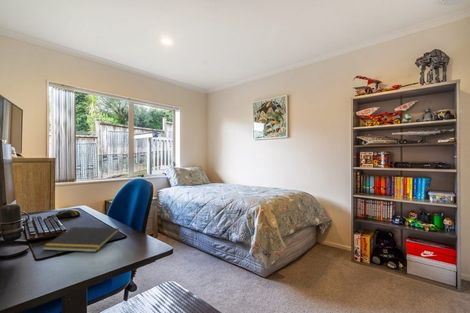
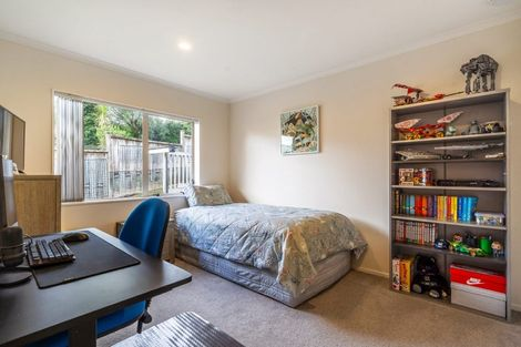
- notepad [42,226,120,253]
